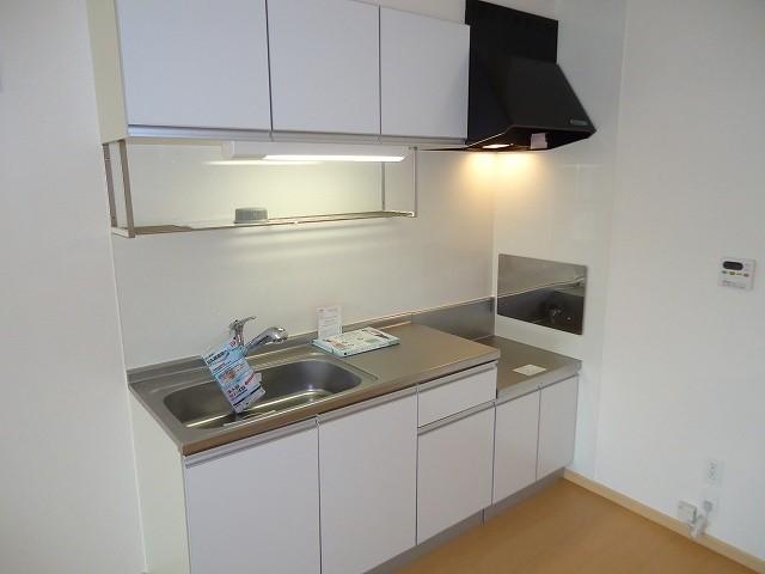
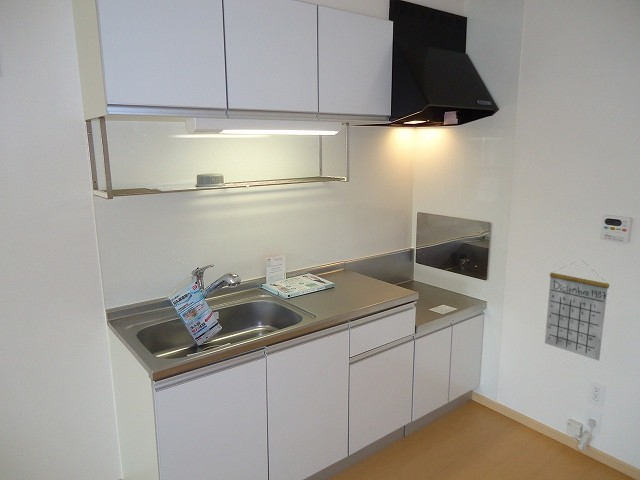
+ calendar [544,261,610,362]
